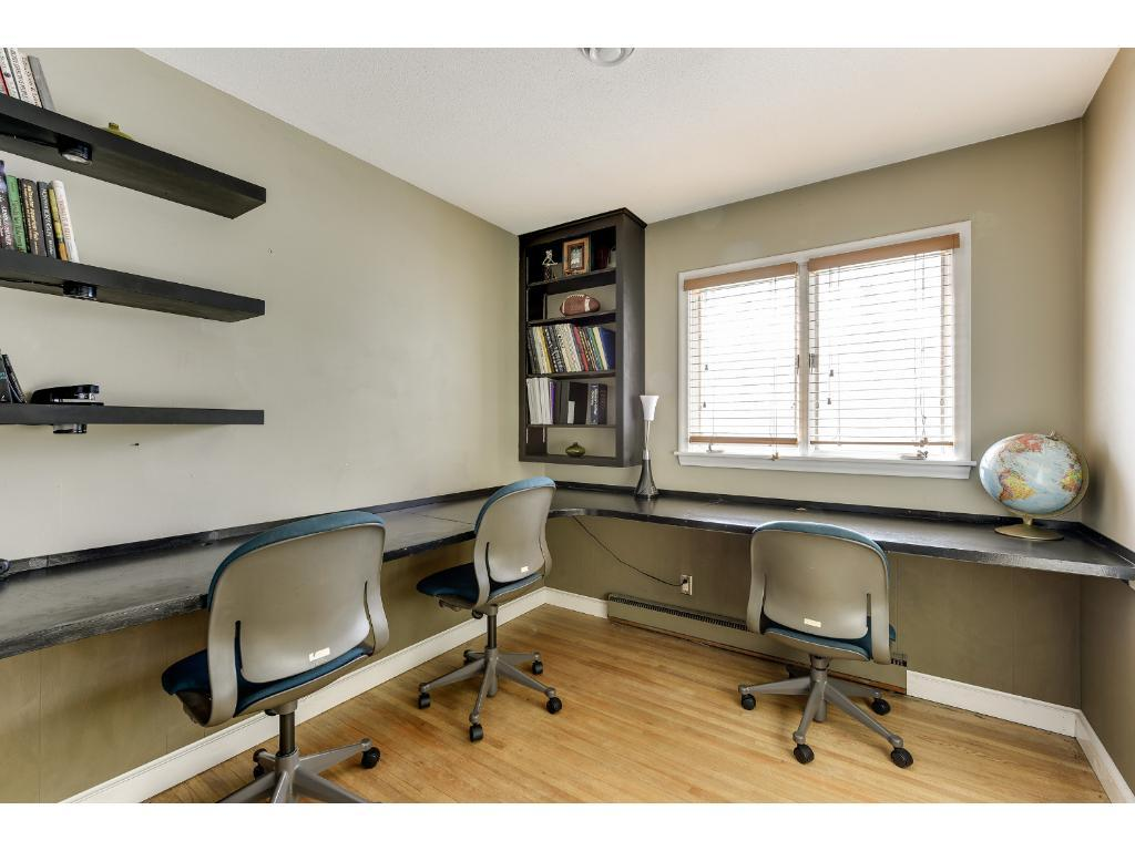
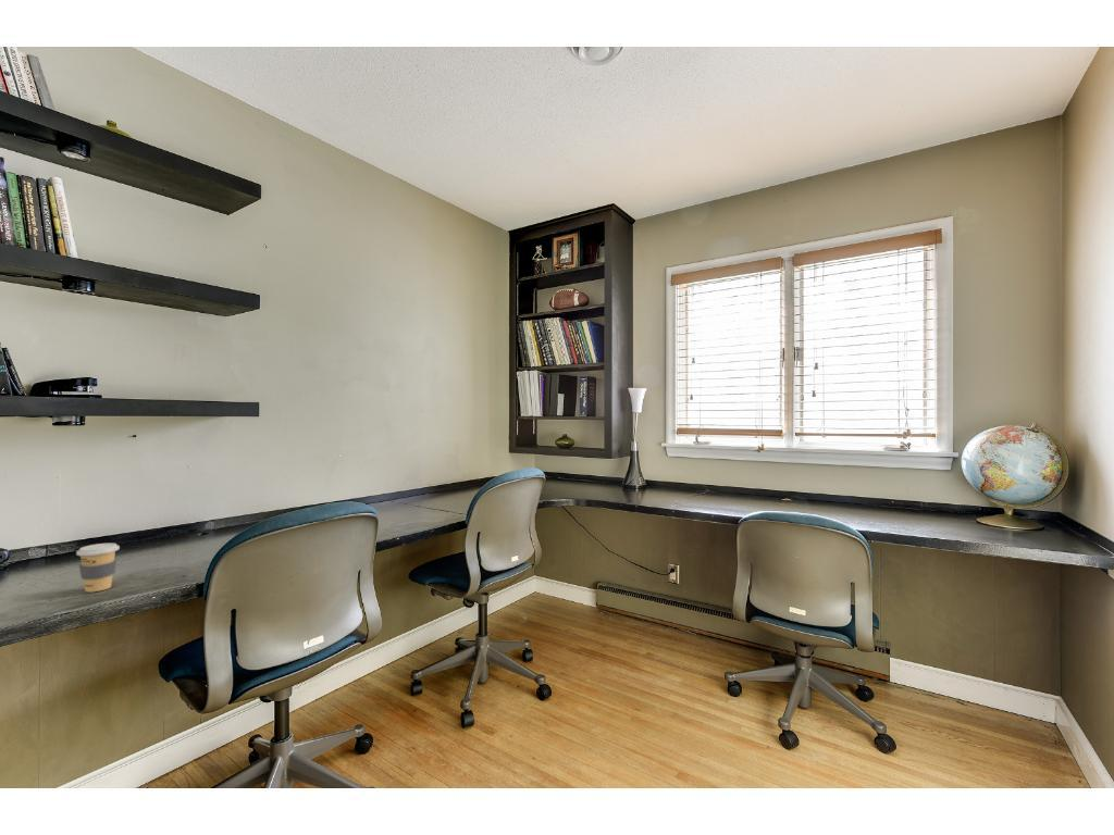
+ coffee cup [75,543,121,594]
